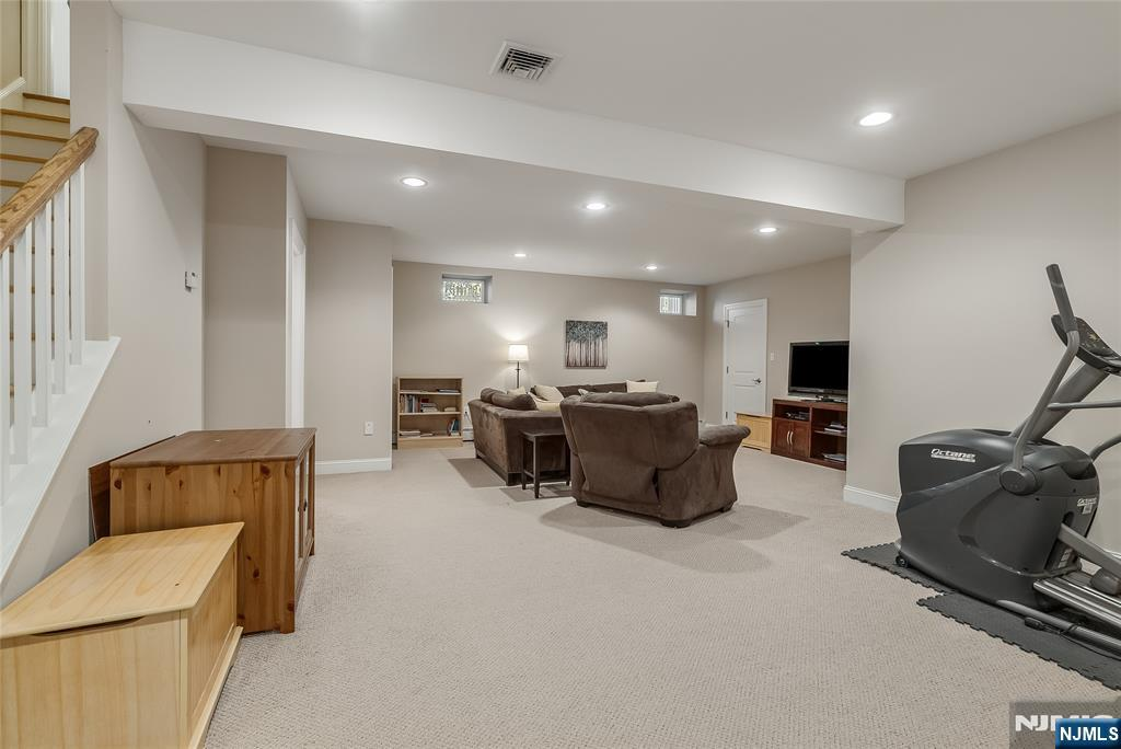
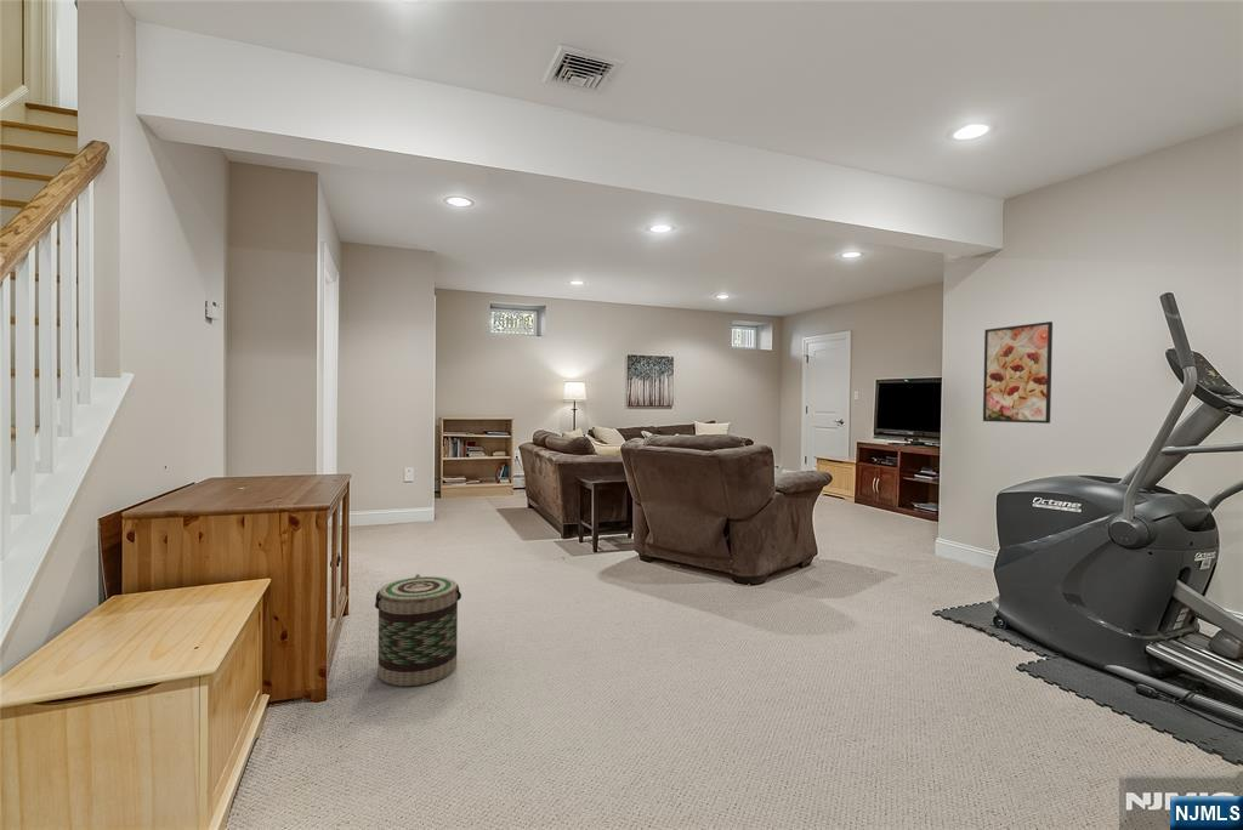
+ basket [374,573,462,687]
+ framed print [982,320,1054,425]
